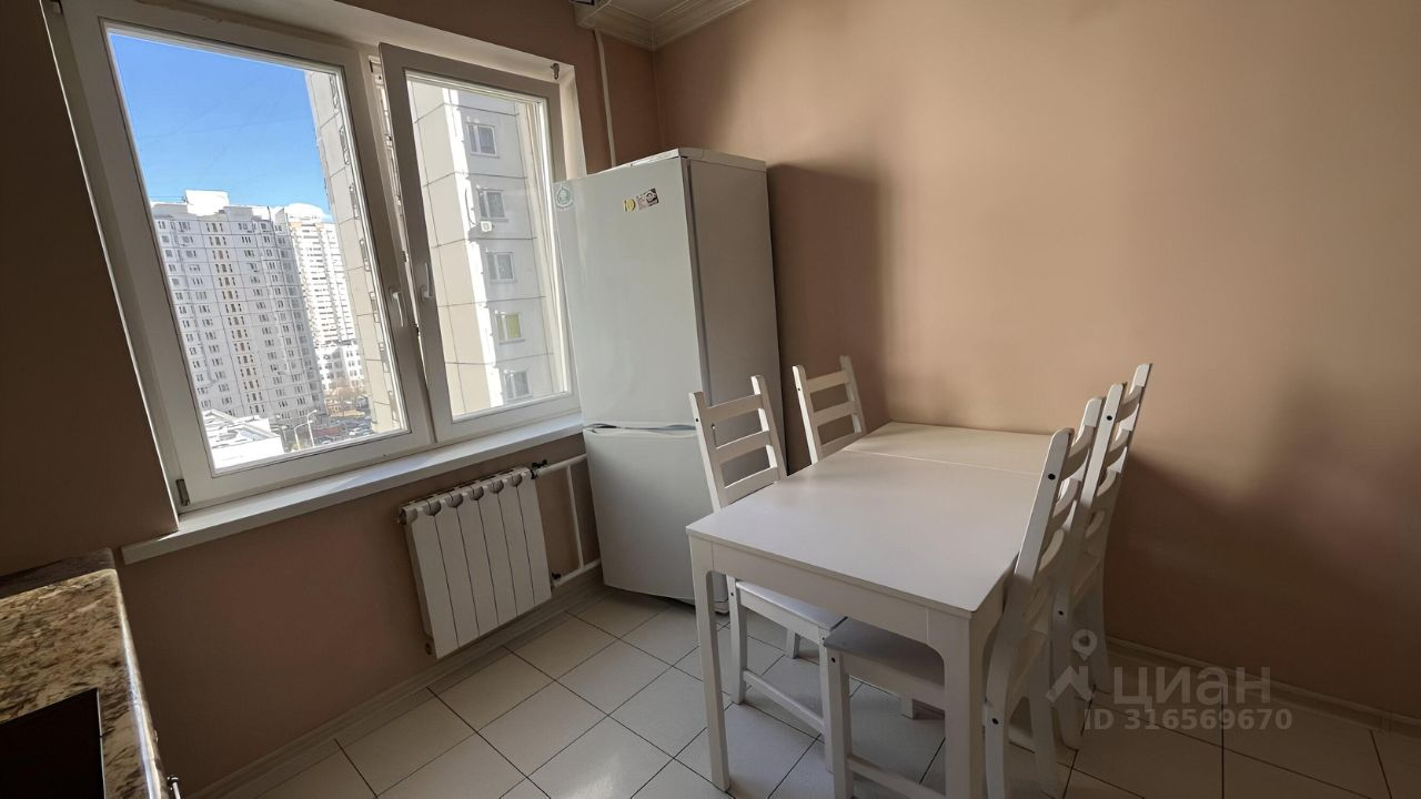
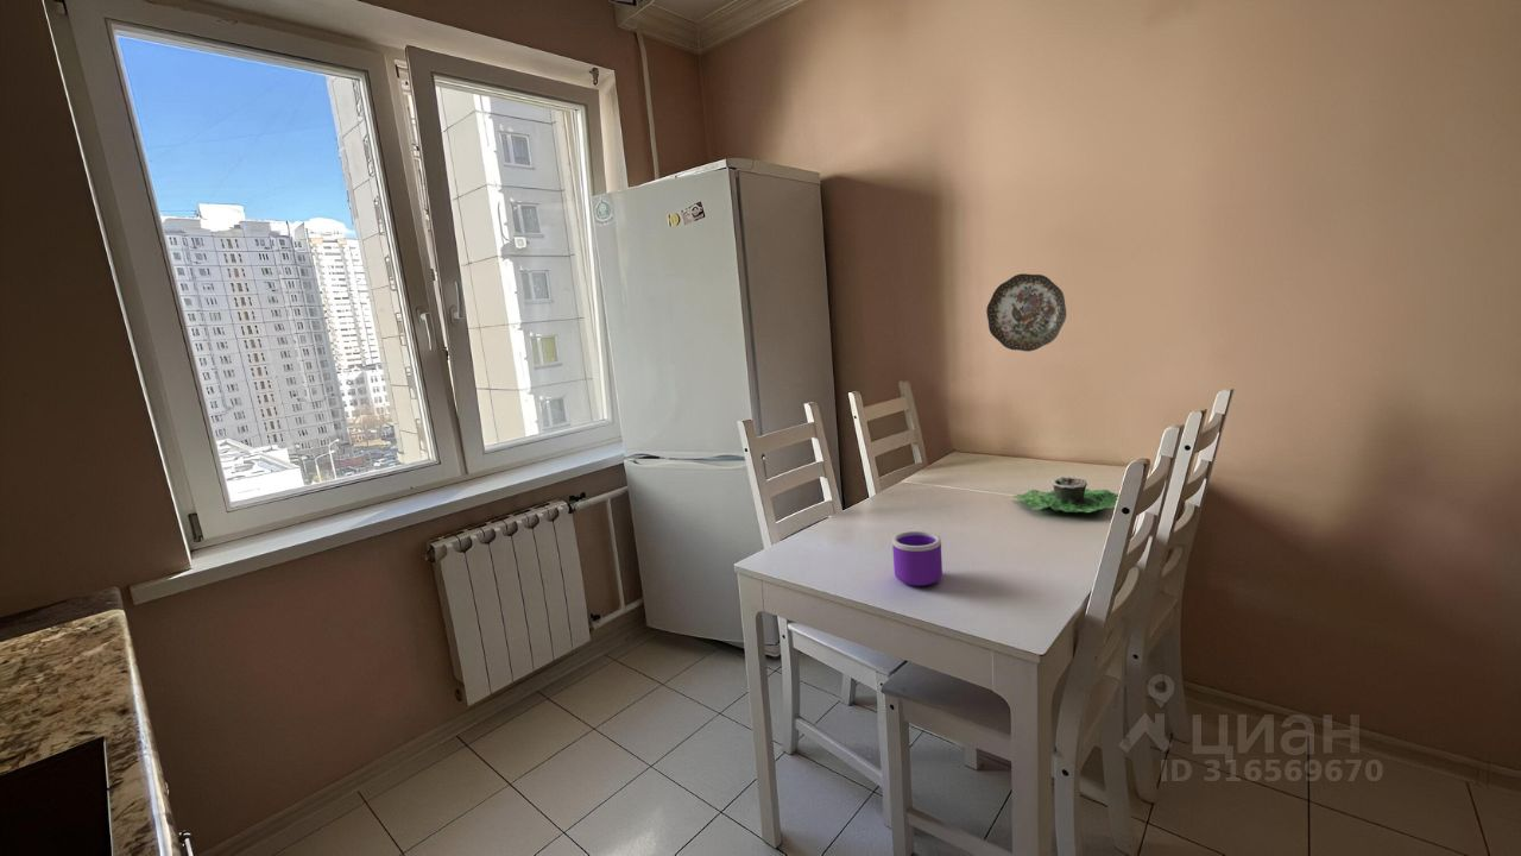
+ succulent planter [1012,477,1119,514]
+ mug [891,530,943,586]
+ decorative plate [985,272,1067,353]
